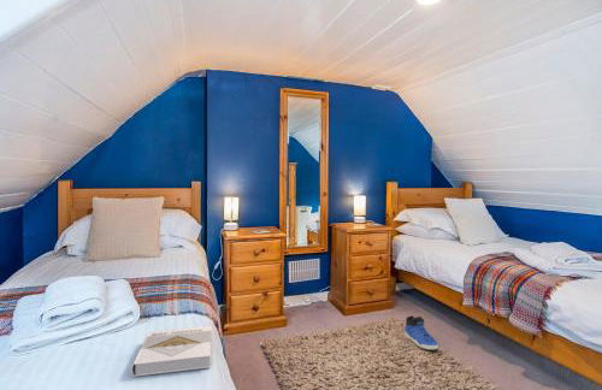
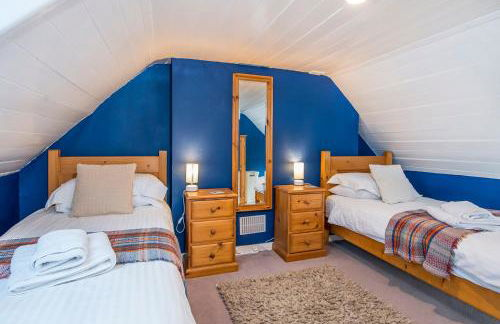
- book [130,325,213,378]
- sneaker [403,314,439,350]
